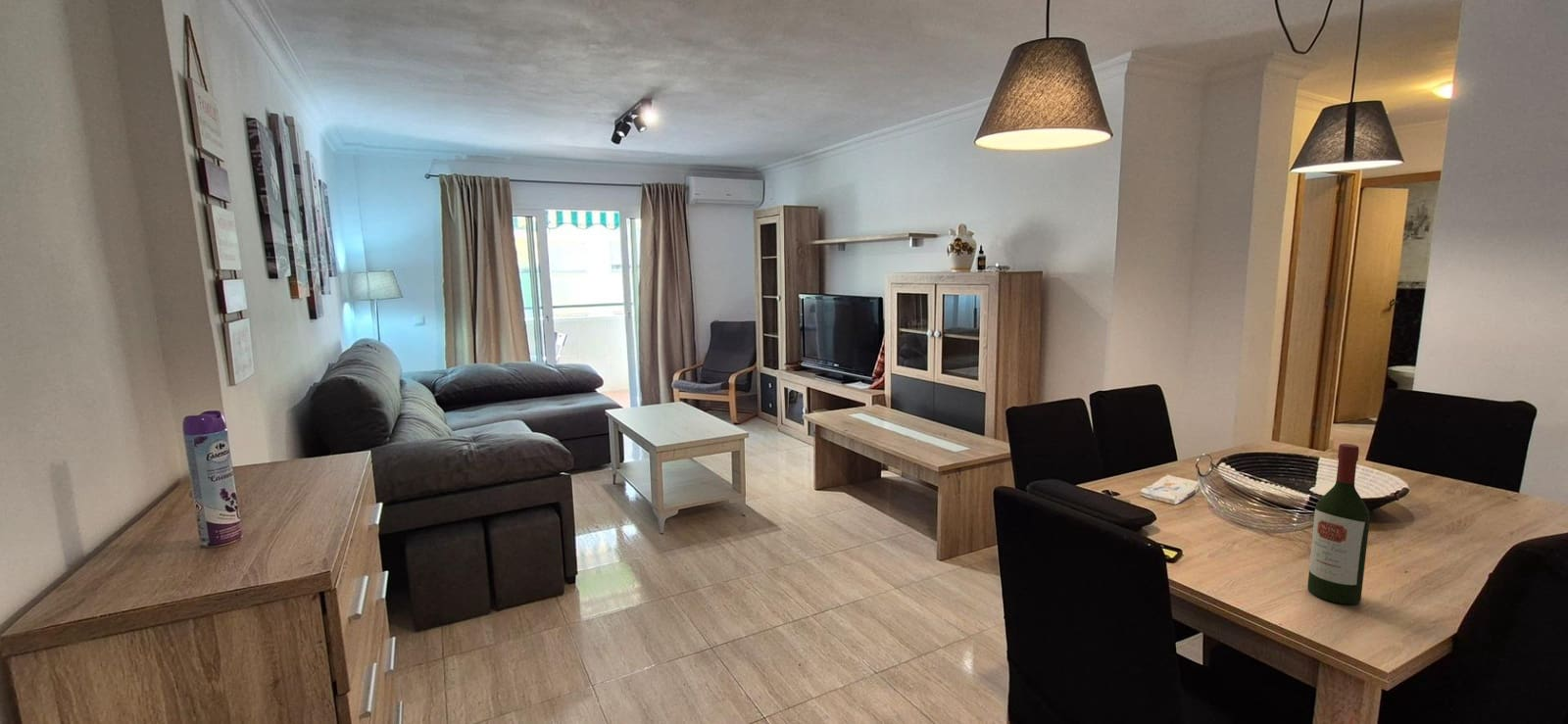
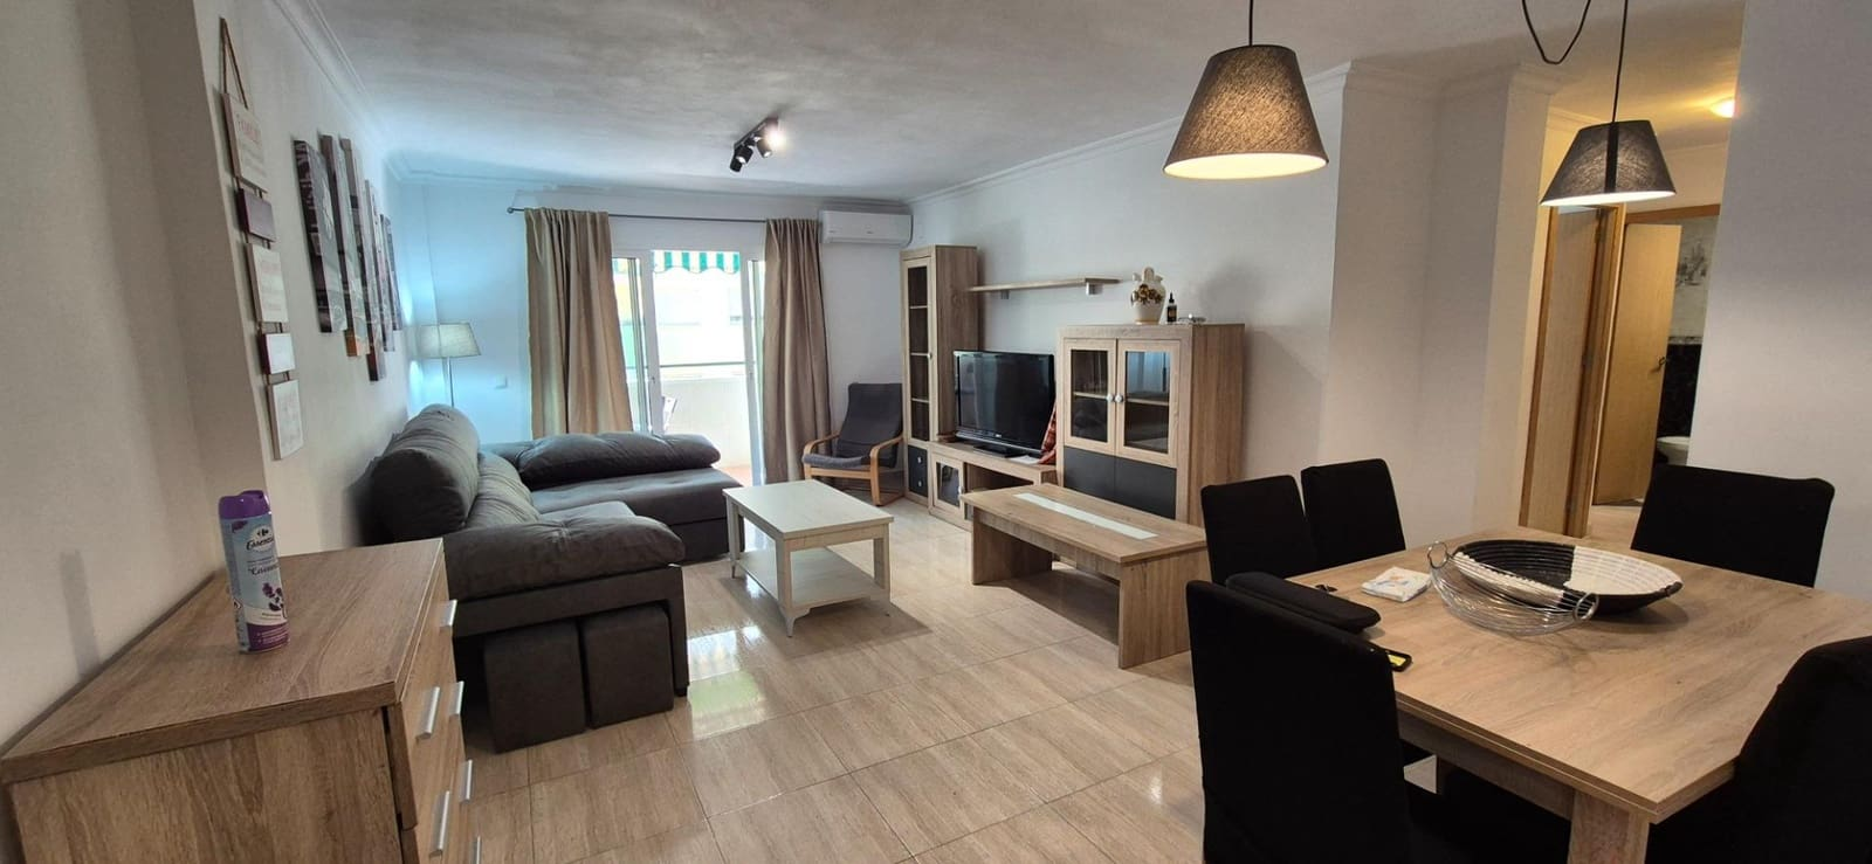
- wine bottle [1306,443,1371,605]
